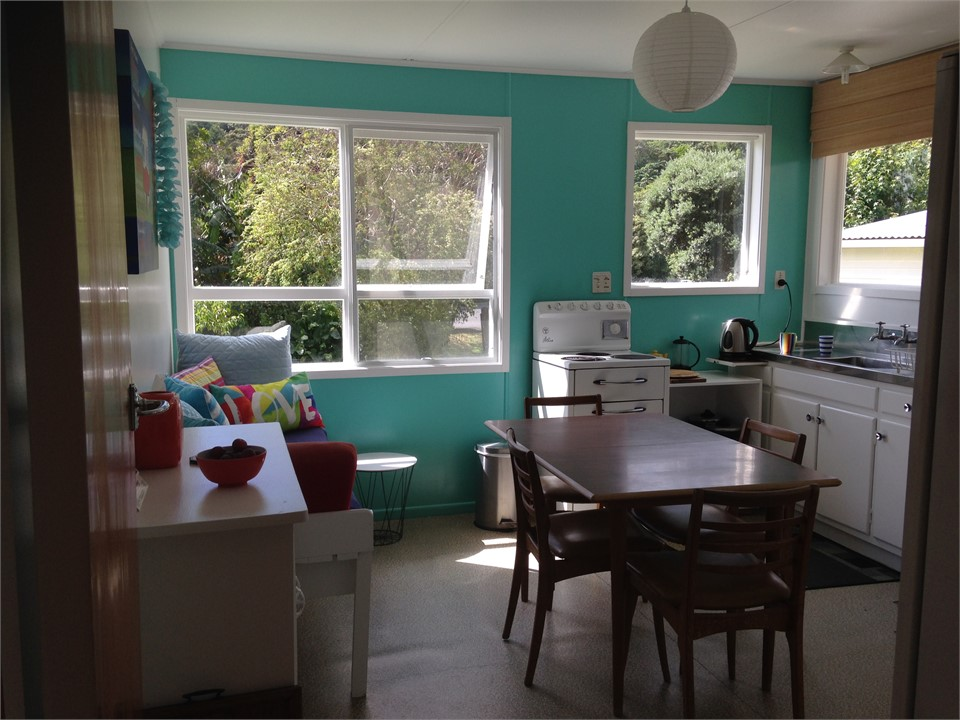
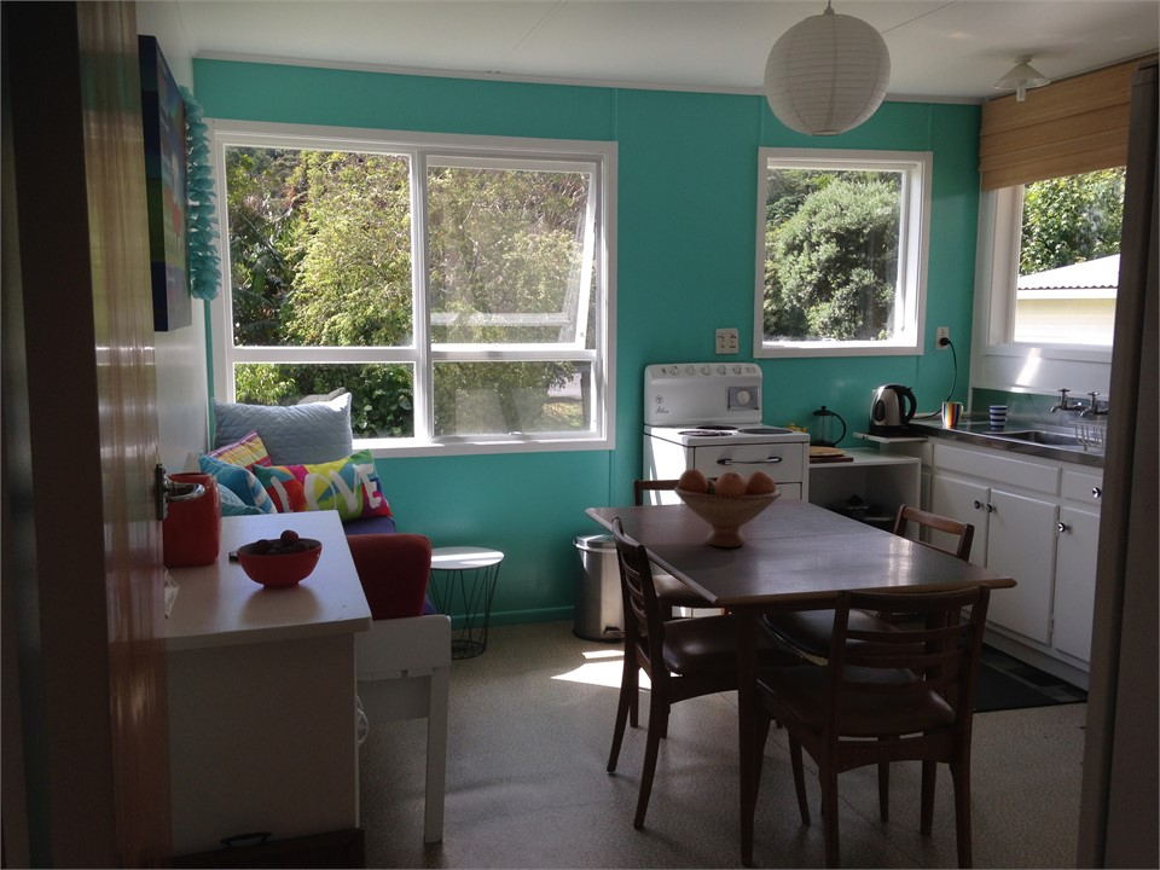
+ fruit bowl [673,468,782,549]
